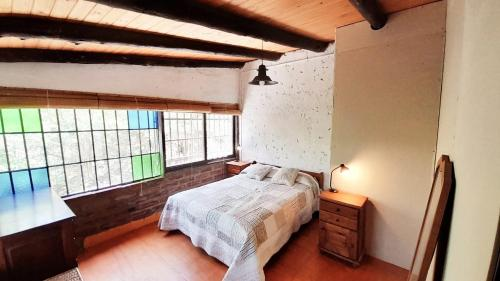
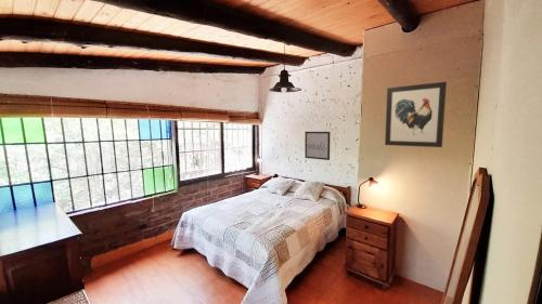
+ wall art [304,131,332,161]
+ wall art [384,81,448,148]
